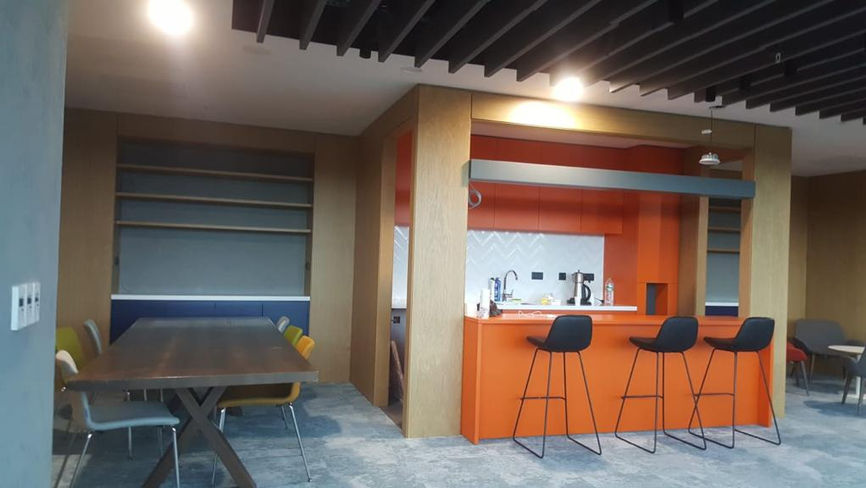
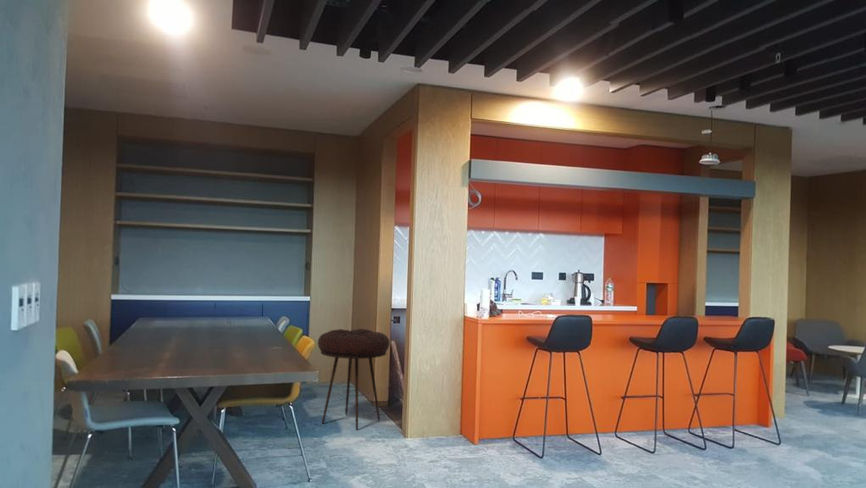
+ stool [317,328,391,431]
